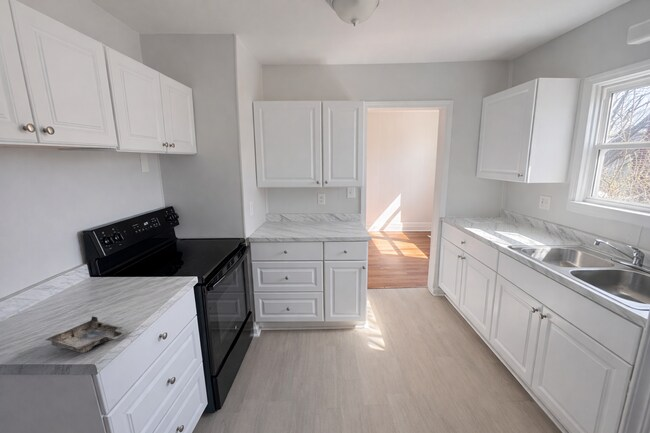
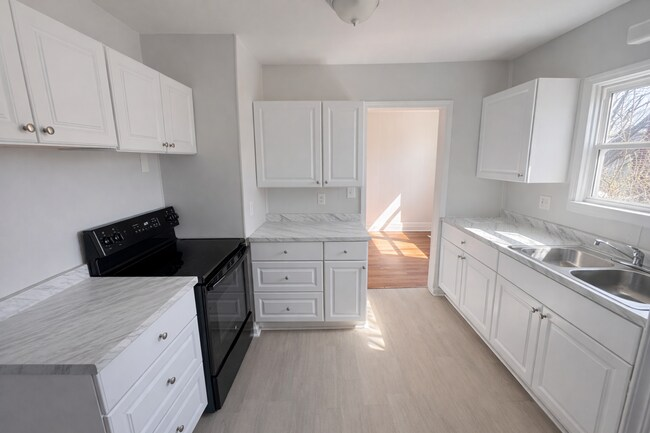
- tray [44,315,128,354]
